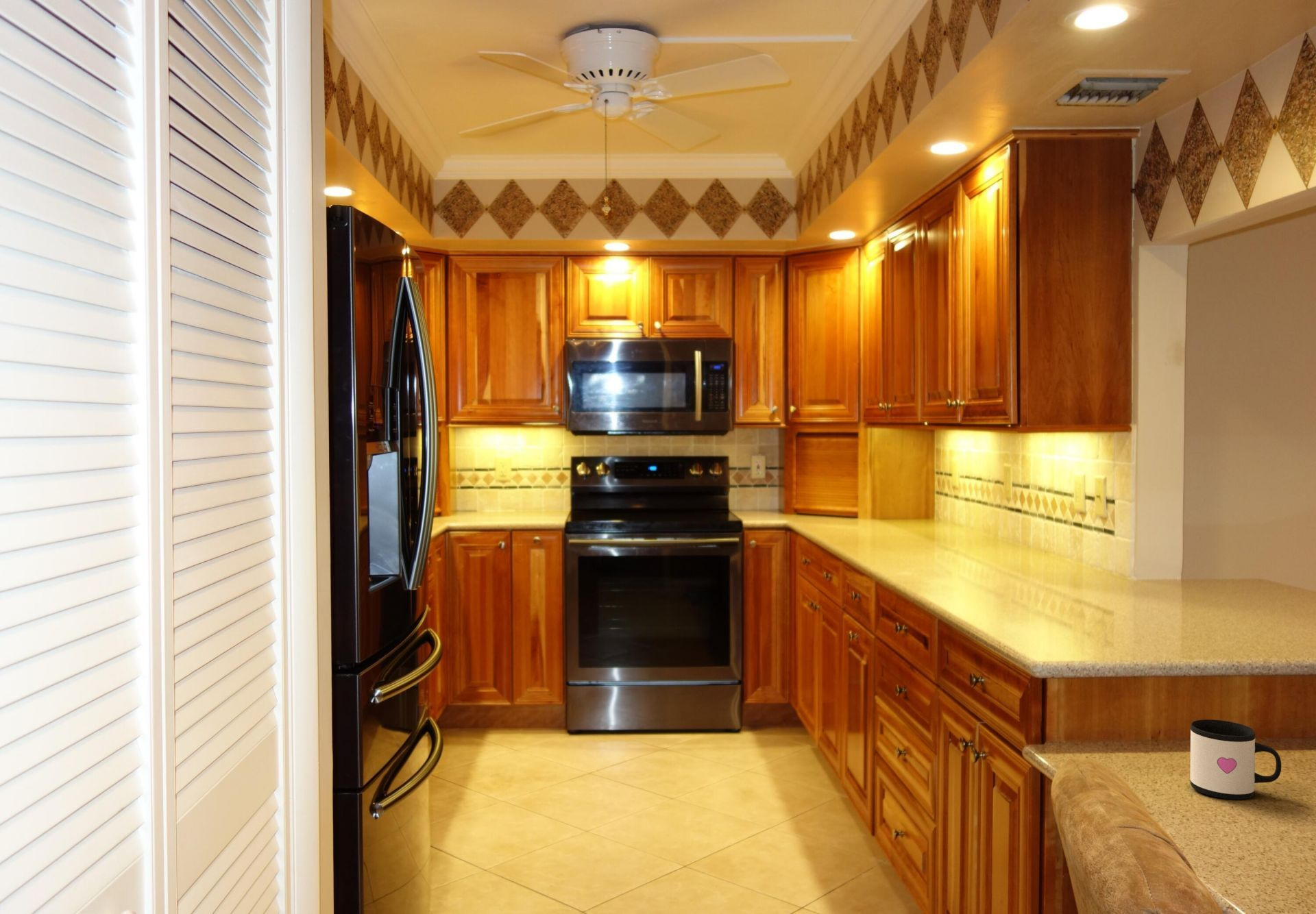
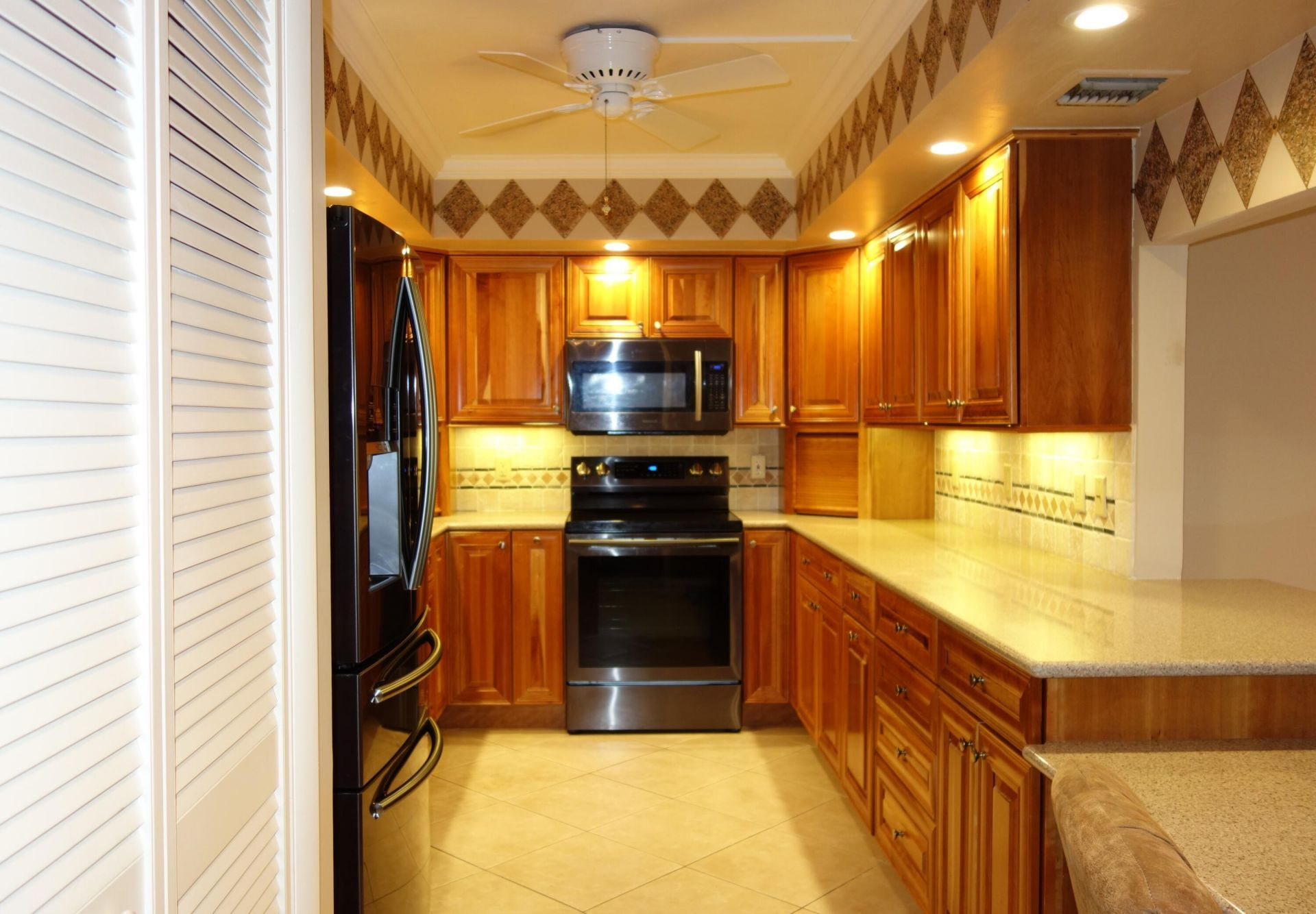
- mug [1190,719,1282,800]
